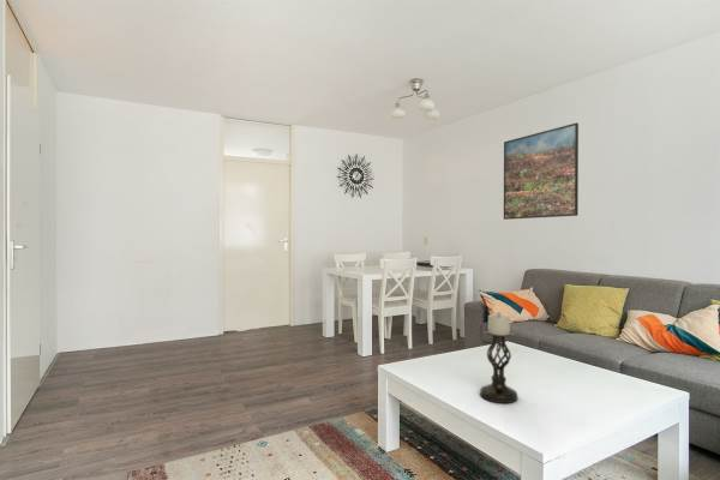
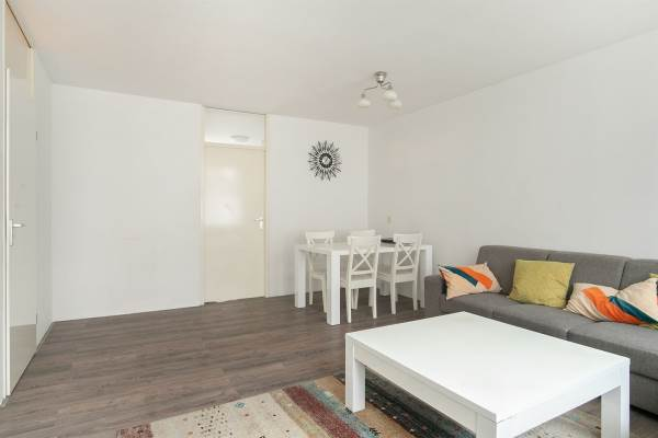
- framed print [503,121,580,221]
- candle holder [479,311,520,404]
